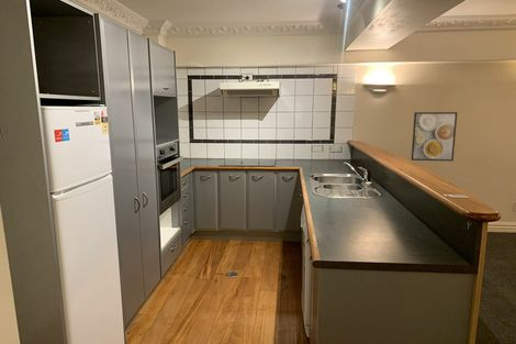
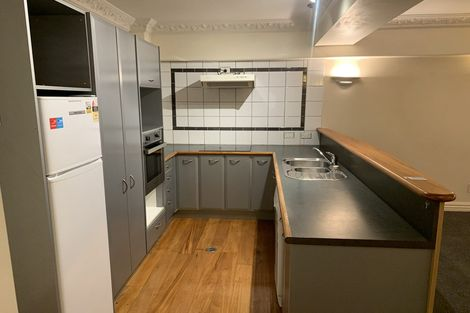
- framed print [411,111,458,162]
